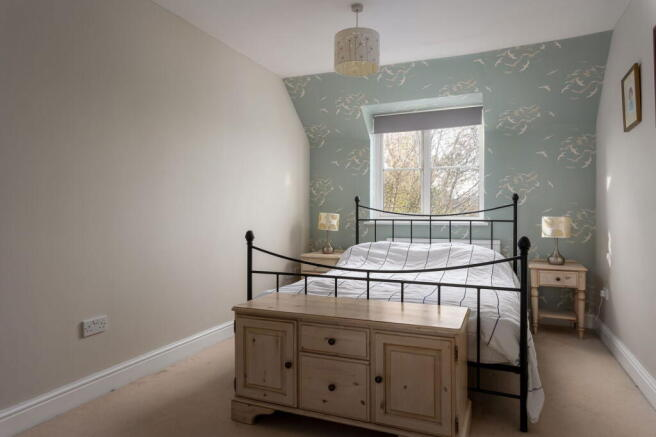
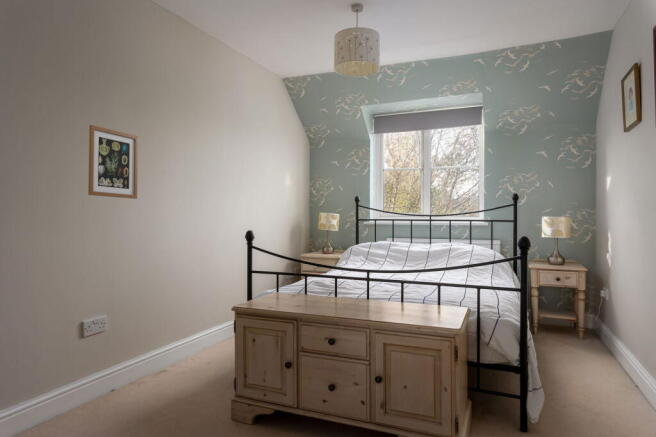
+ wall art [87,124,139,200]
